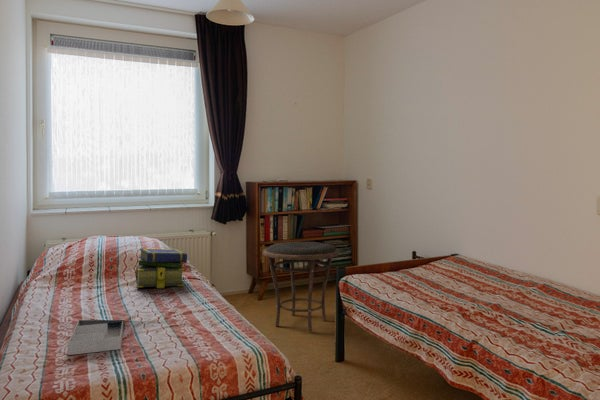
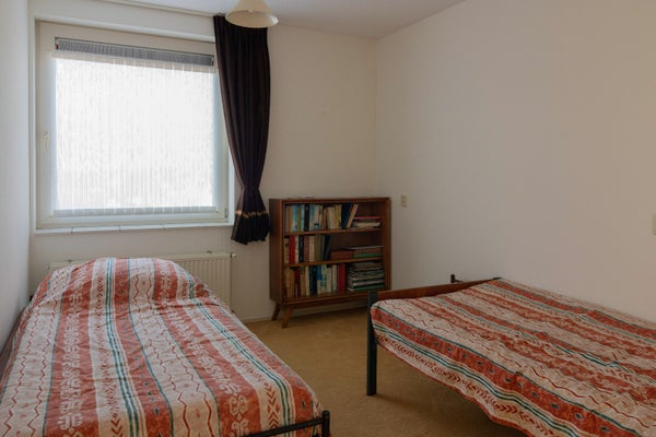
- tray [67,319,126,356]
- stack of books [135,248,188,289]
- side table [262,241,340,332]
